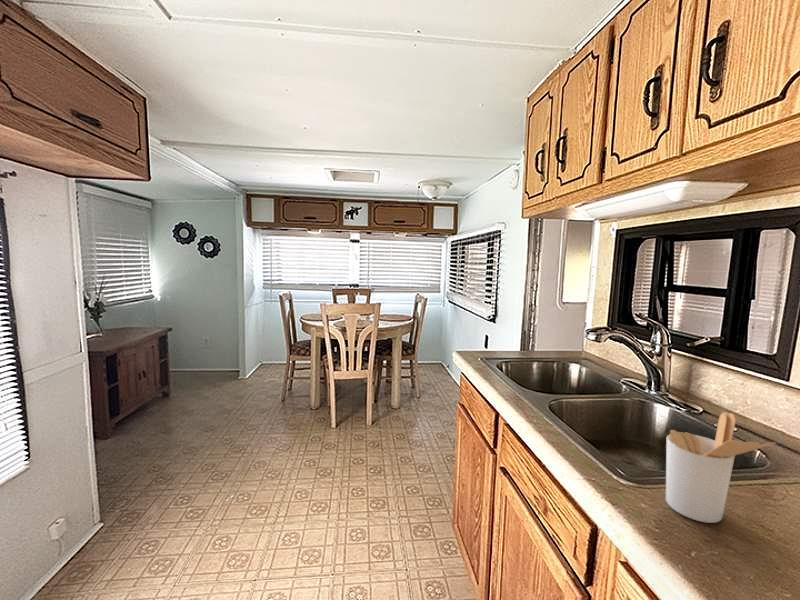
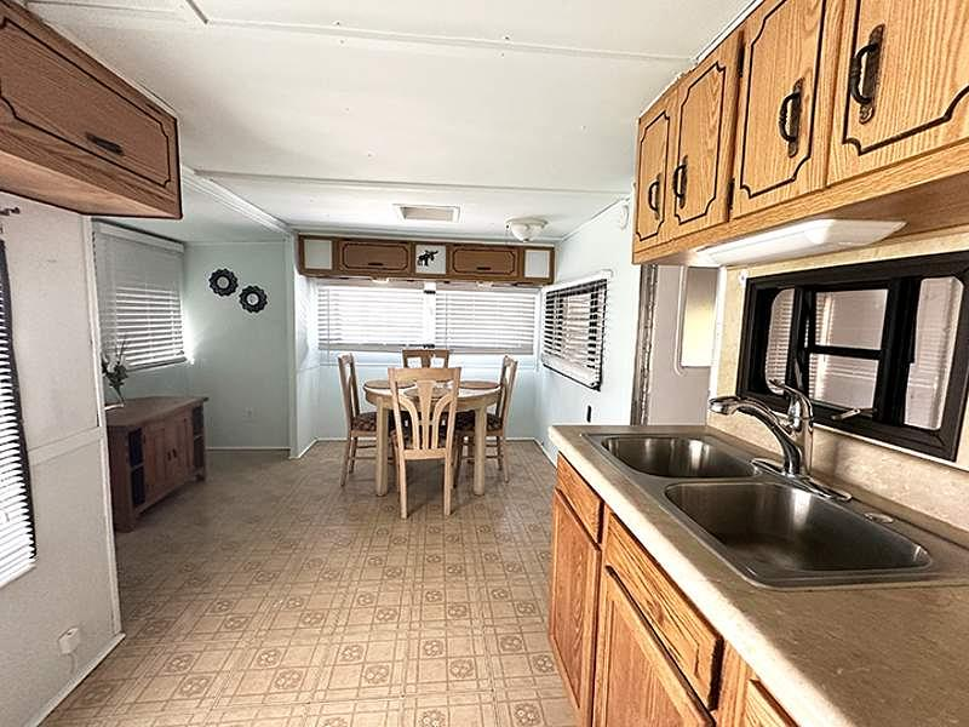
- utensil holder [665,411,777,524]
